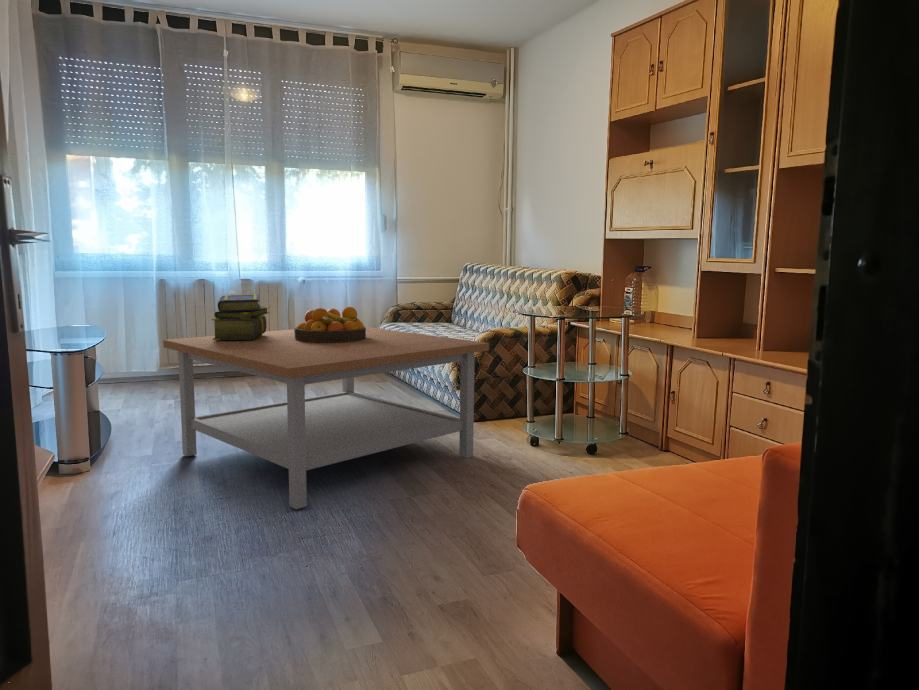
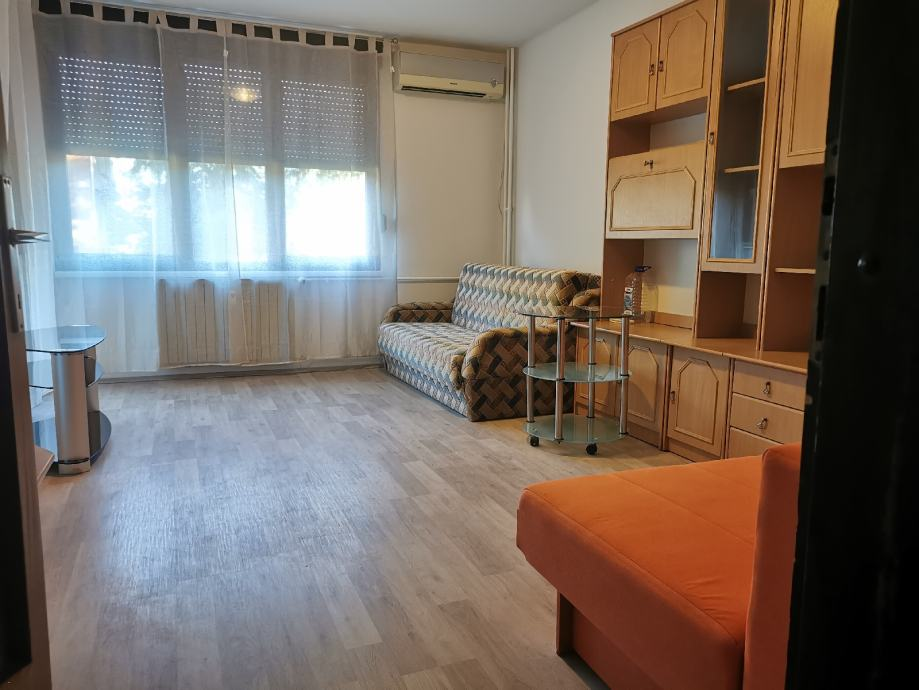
- fruit bowl [294,306,366,343]
- coffee table [162,326,490,510]
- stack of books [211,294,271,340]
